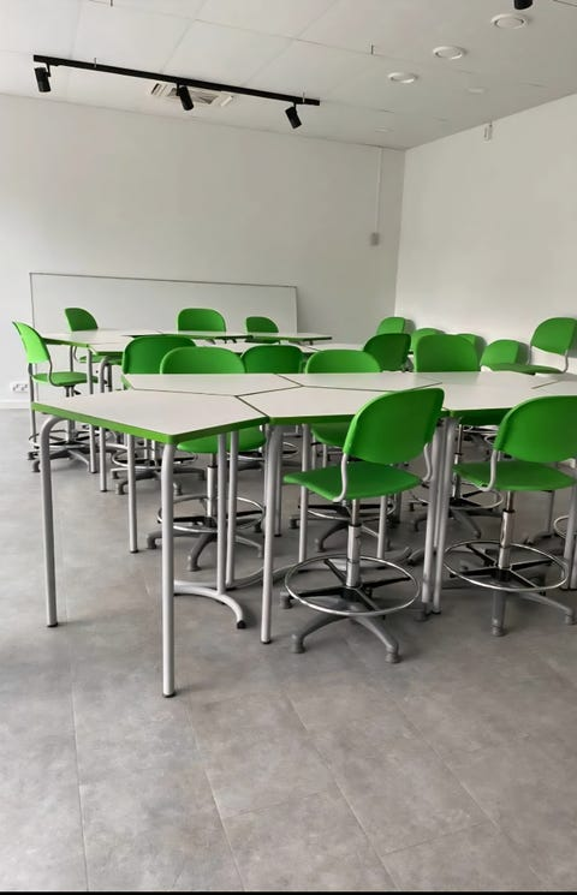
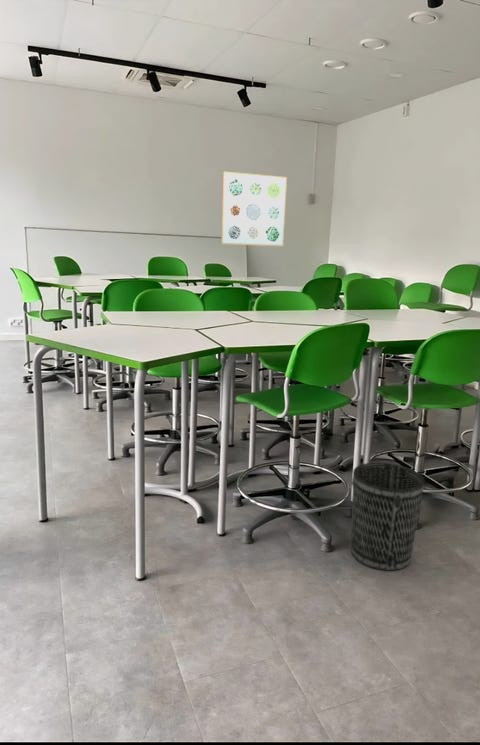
+ wall art [220,171,288,247]
+ wastebasket [350,462,426,572]
